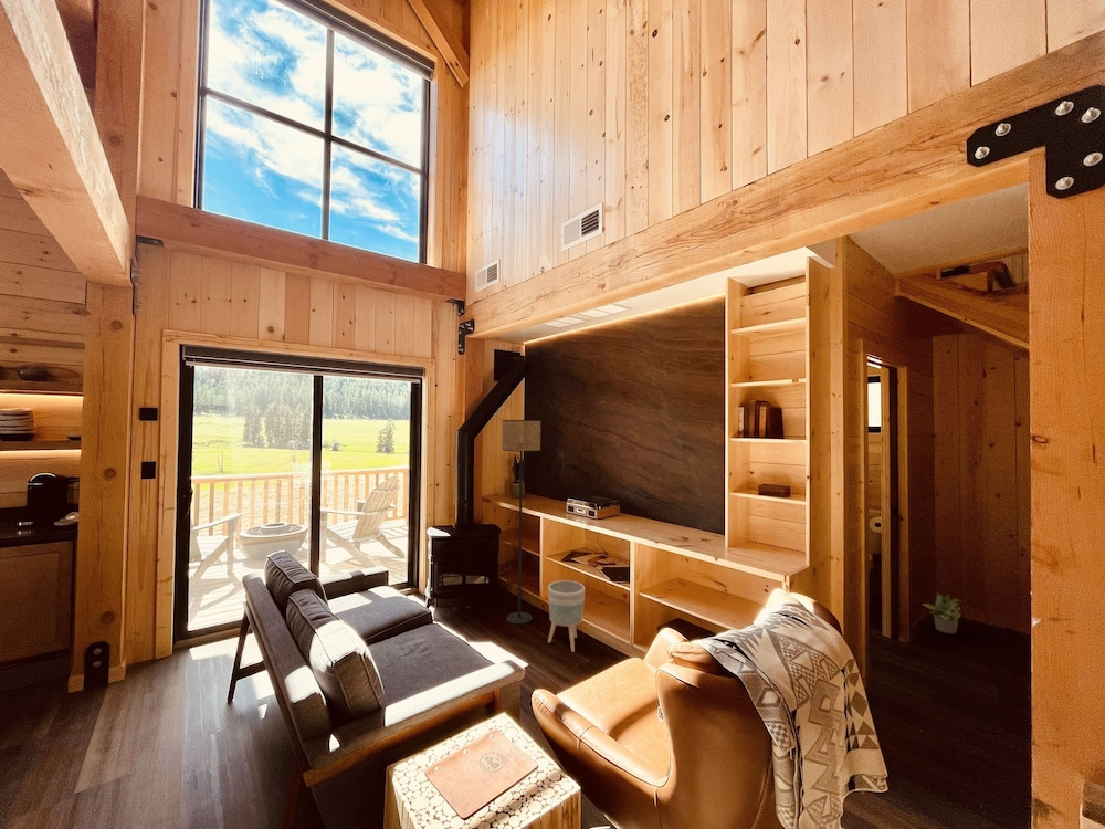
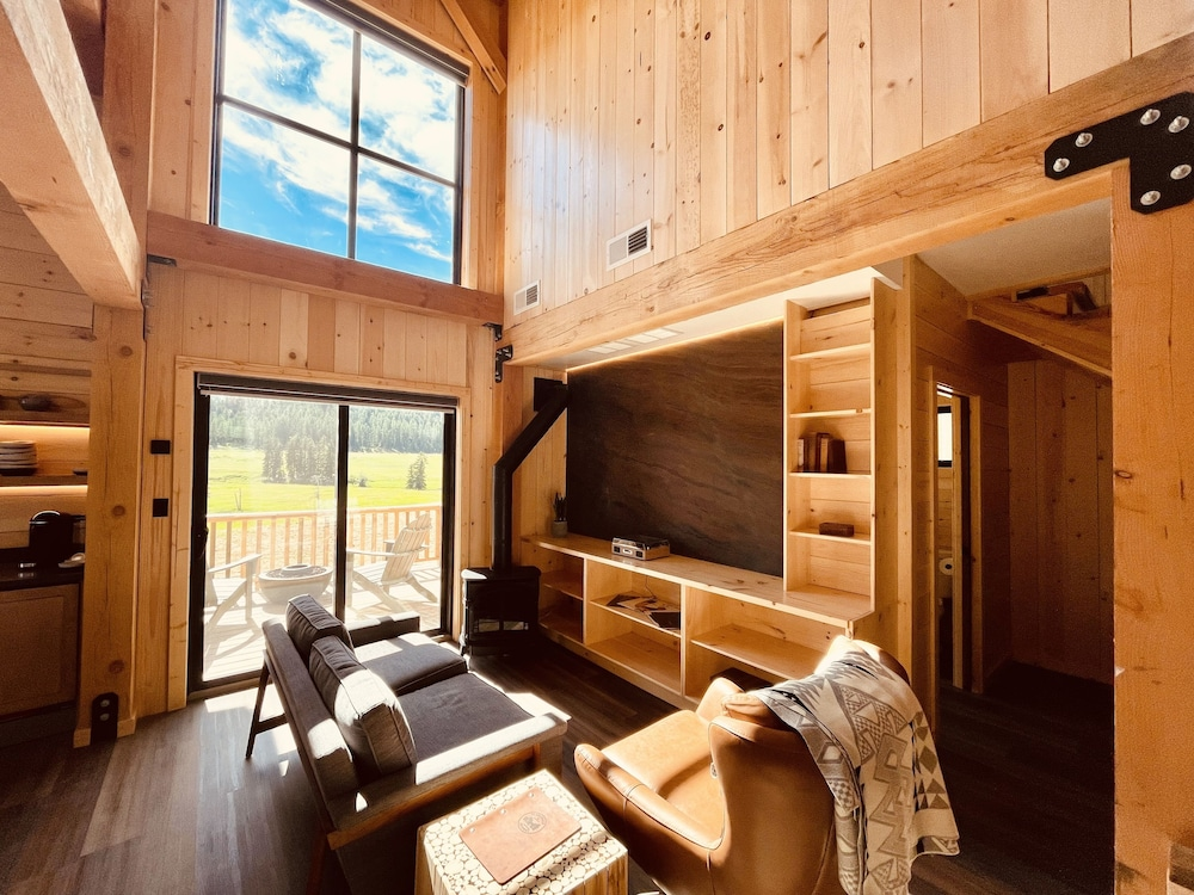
- potted plant [923,591,962,634]
- planter [547,579,586,653]
- floor lamp [501,419,541,626]
